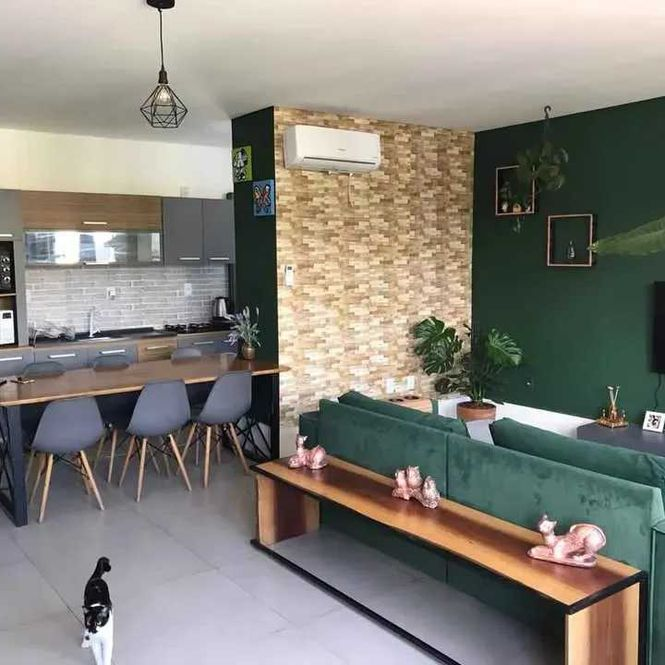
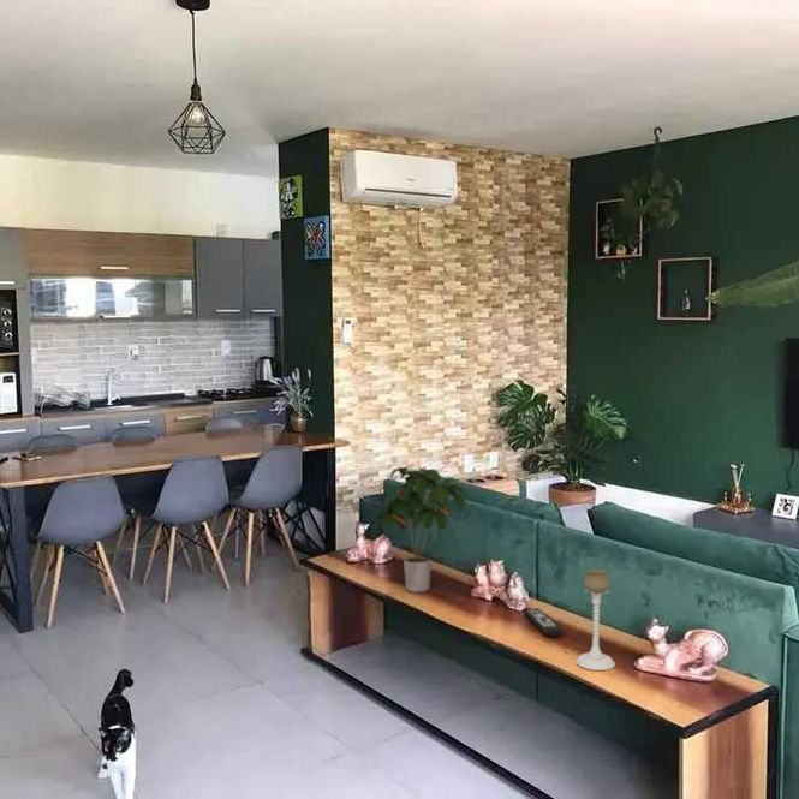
+ remote control [523,607,564,638]
+ potted plant [375,465,467,594]
+ candle holder [574,568,616,672]
